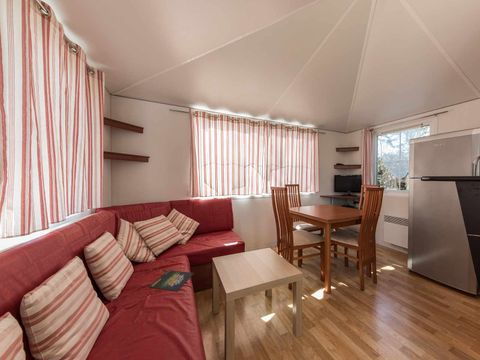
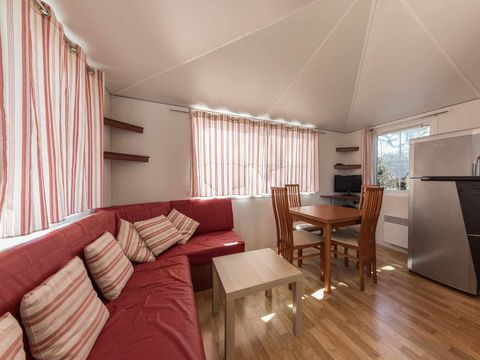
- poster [147,269,195,292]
